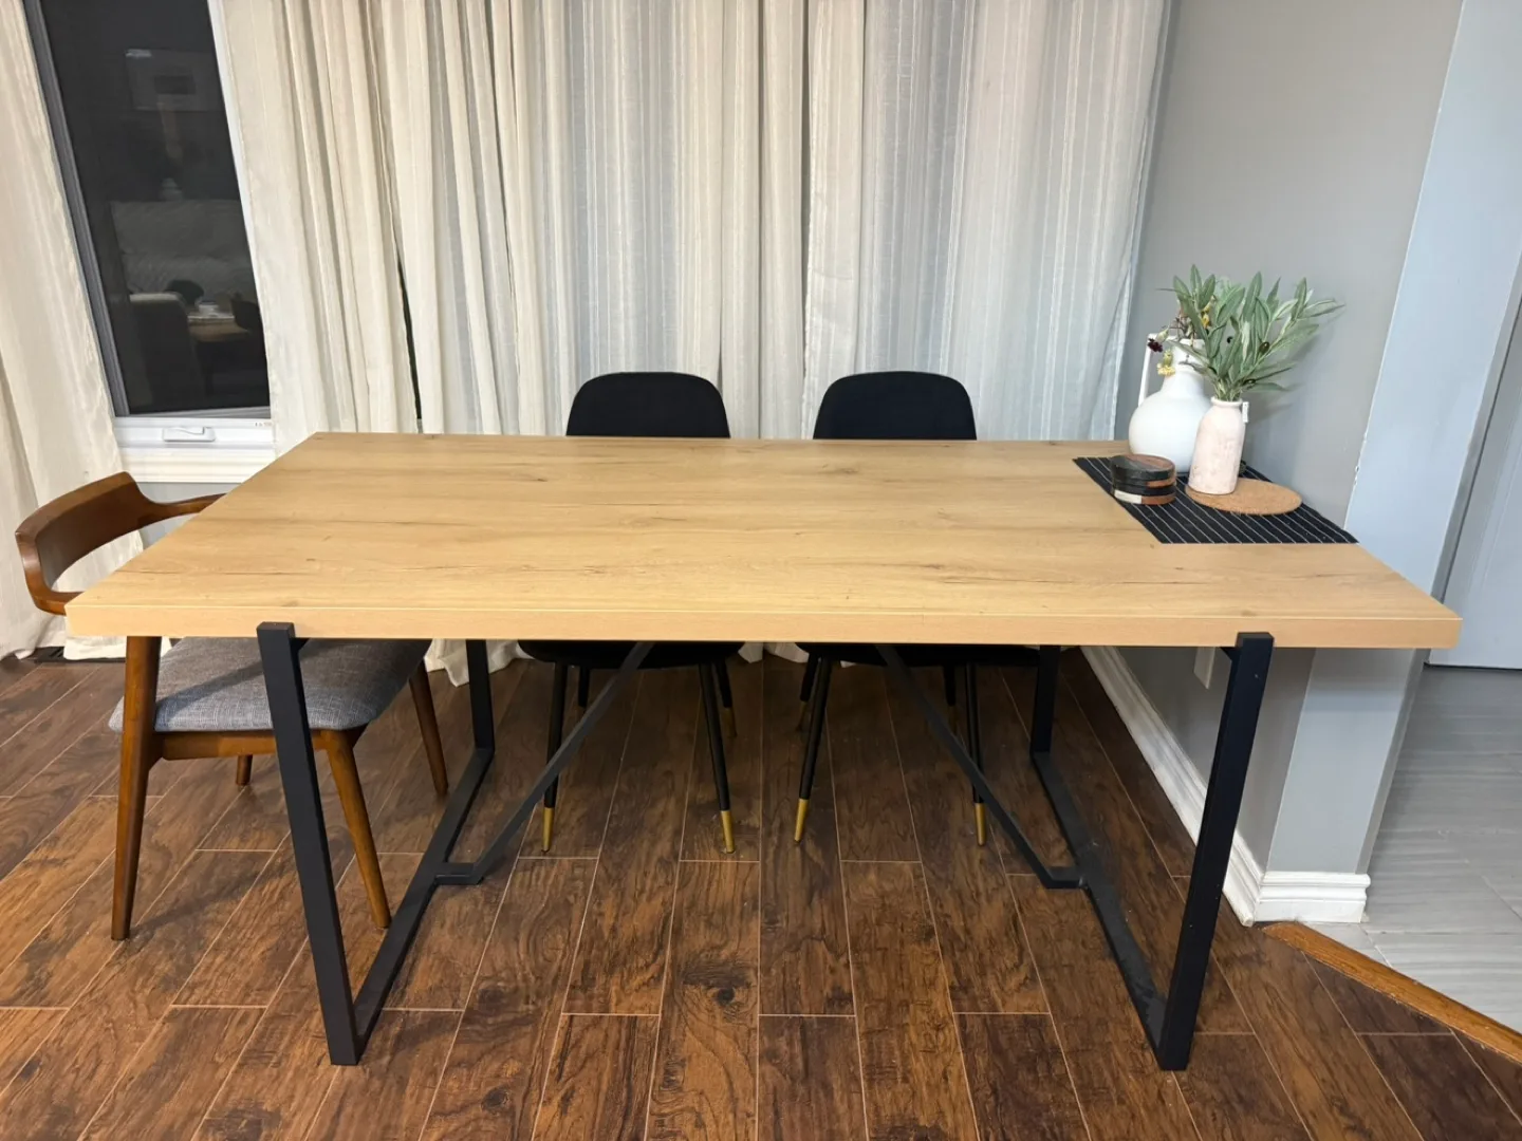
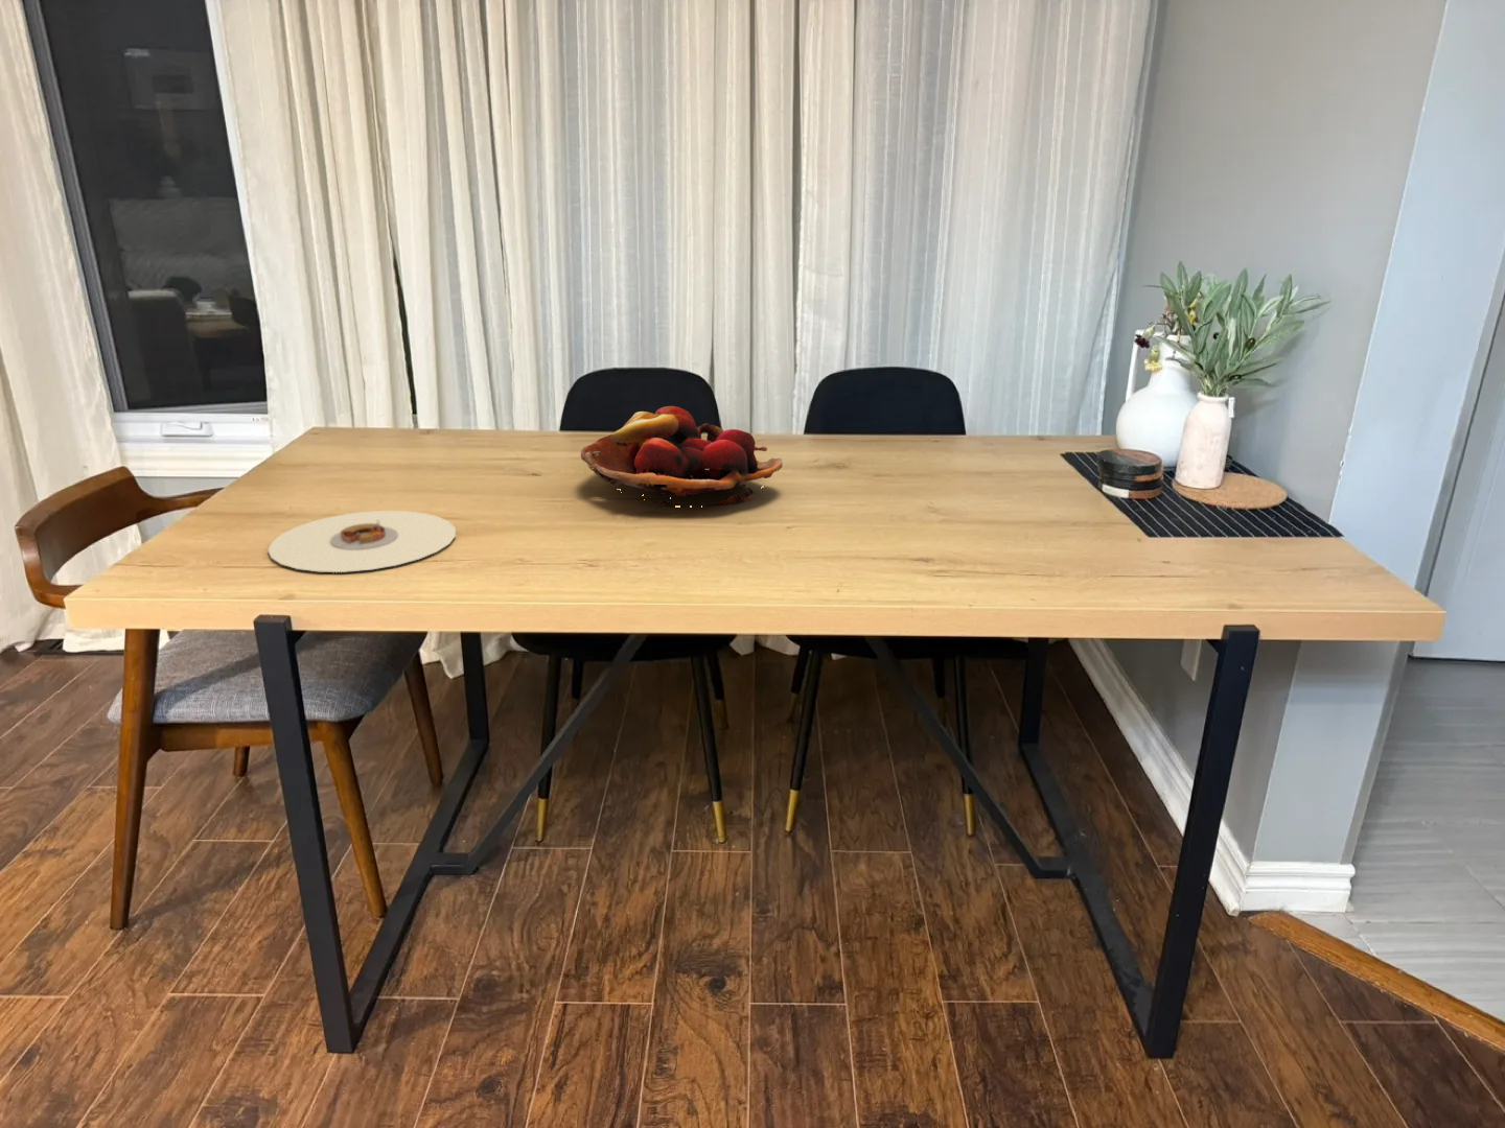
+ plate [268,509,456,573]
+ fruit basket [579,405,783,507]
